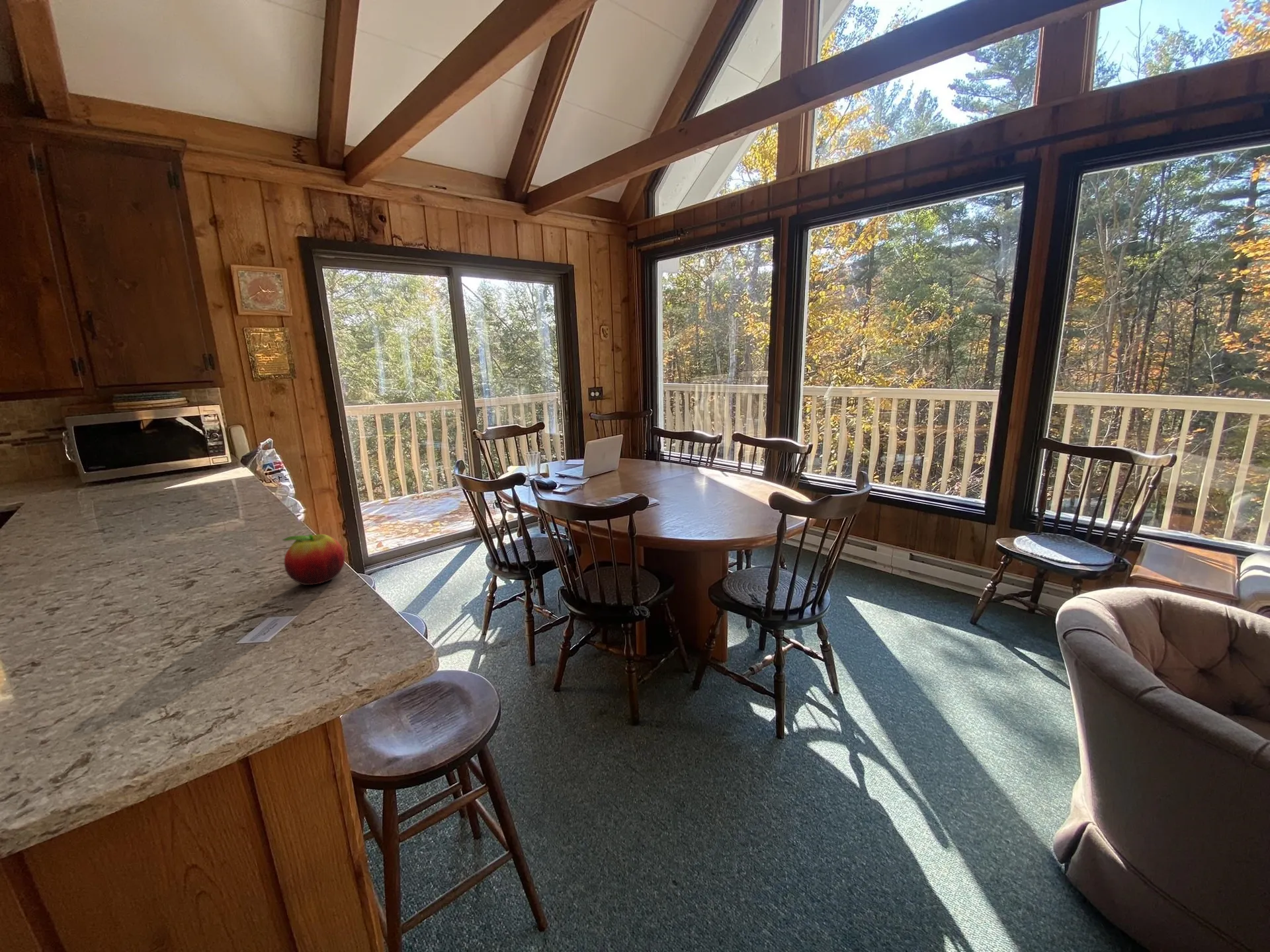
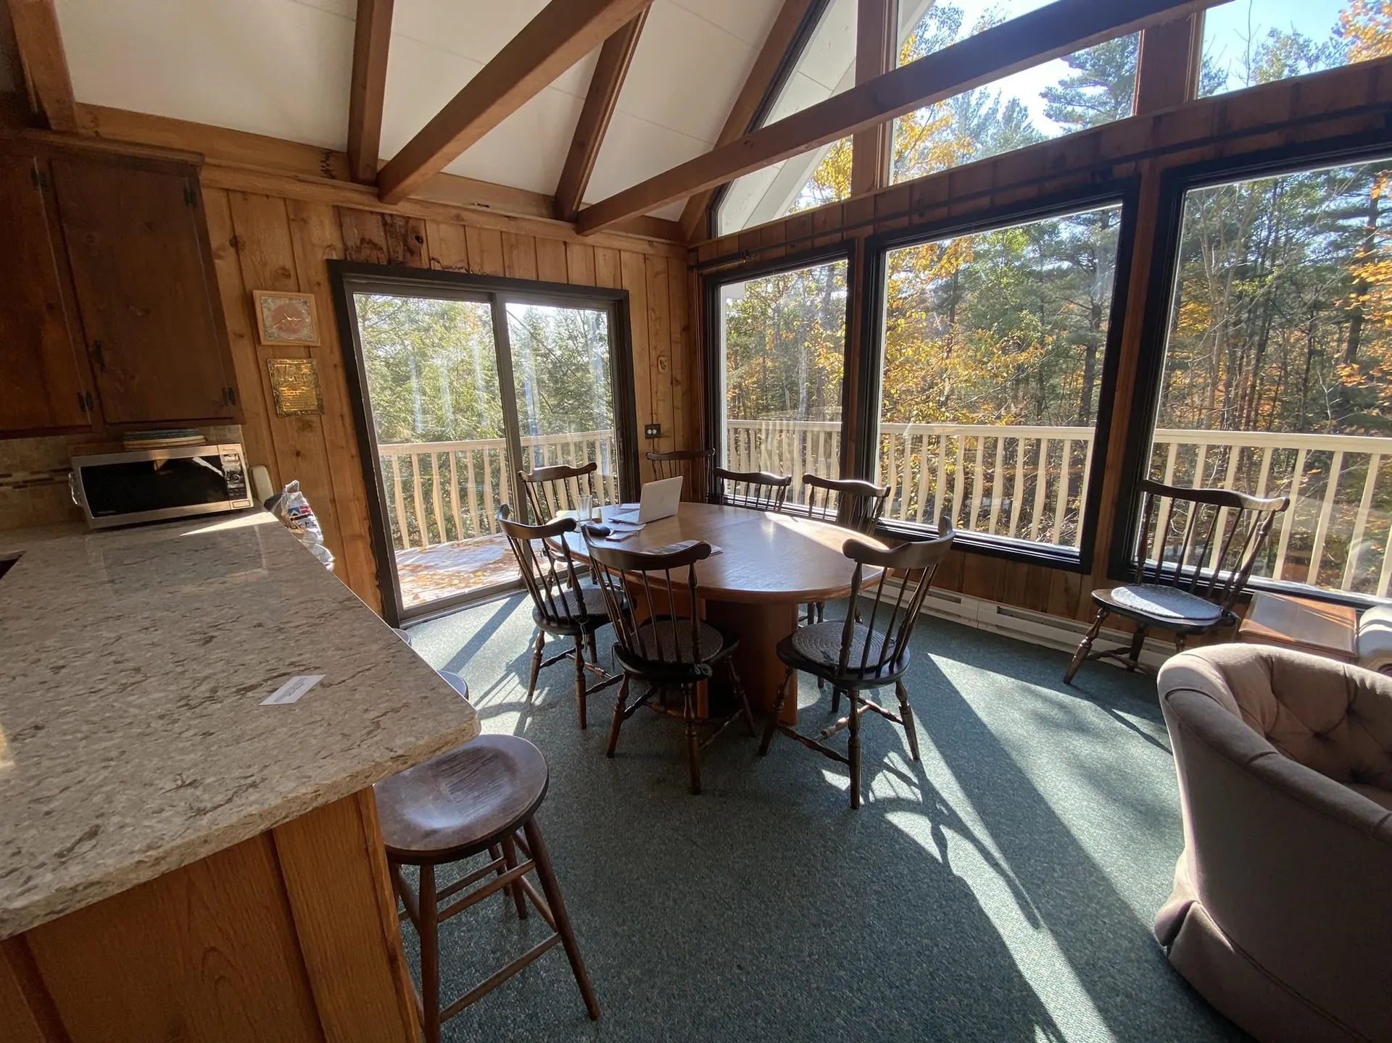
- fruit [281,534,346,586]
